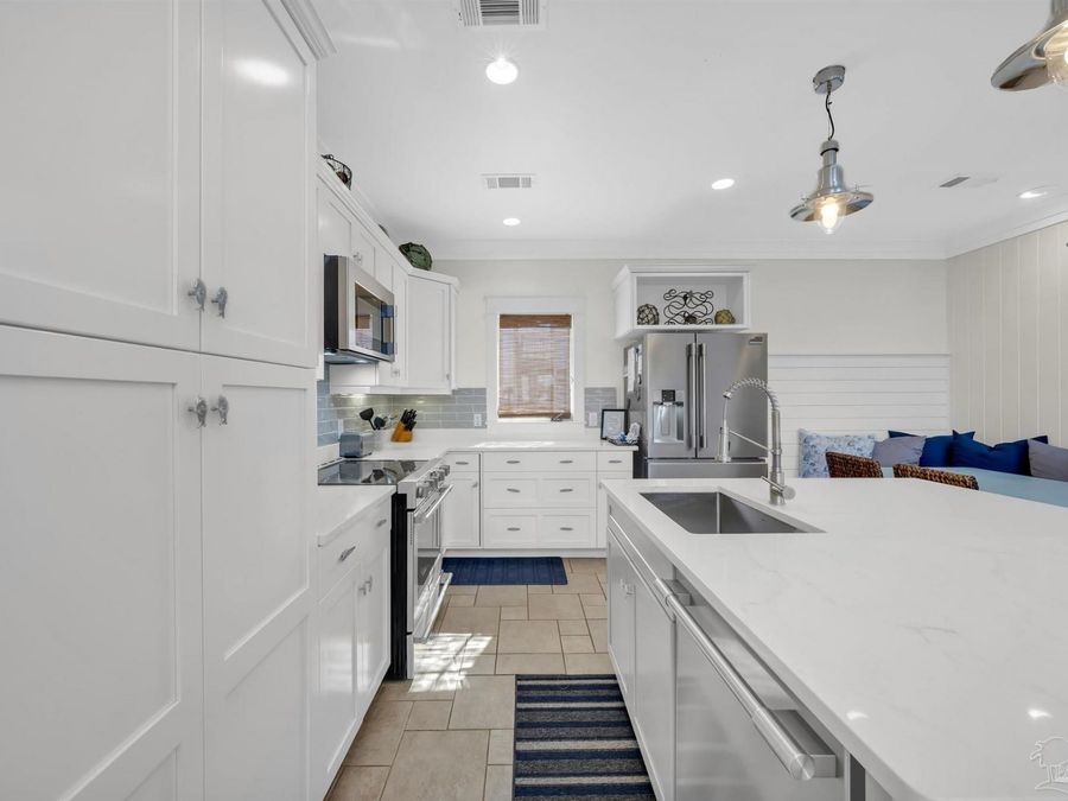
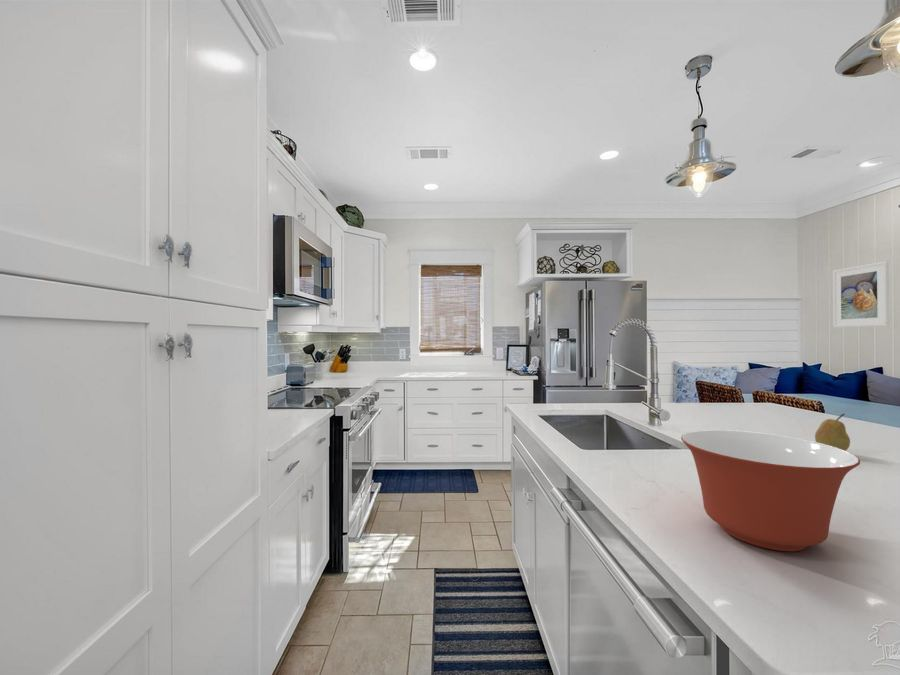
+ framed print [832,260,890,328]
+ fruit [814,413,851,451]
+ mixing bowl [680,429,861,552]
